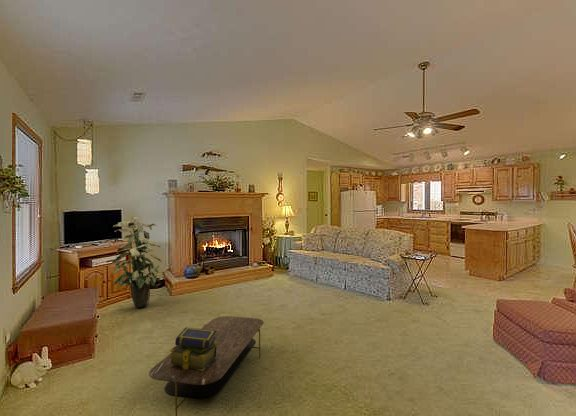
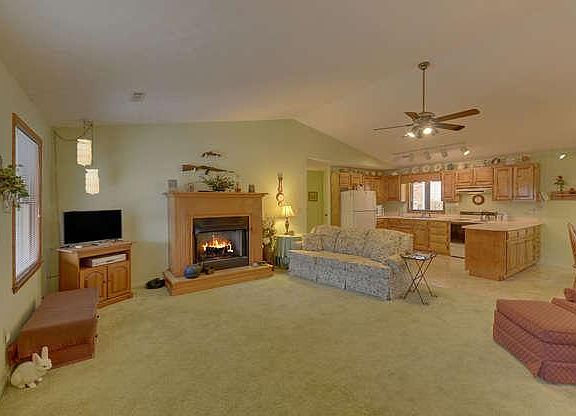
- coffee table [148,315,265,416]
- stack of books [169,326,217,371]
- indoor plant [111,216,162,309]
